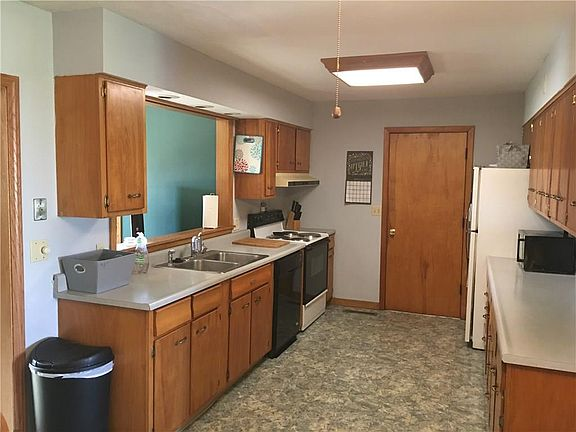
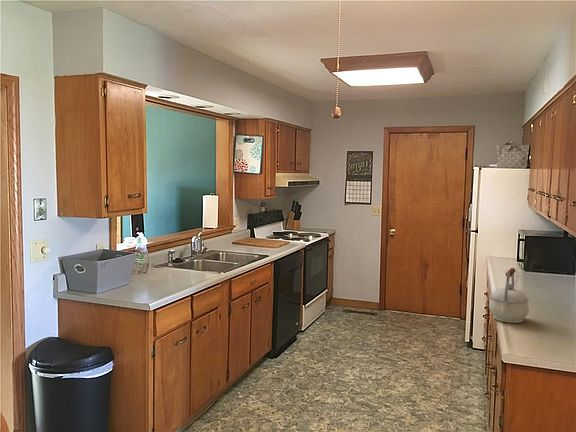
+ kettle [488,267,530,324]
